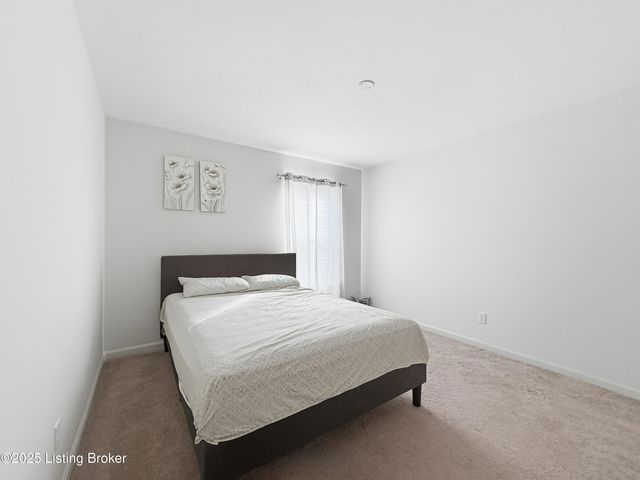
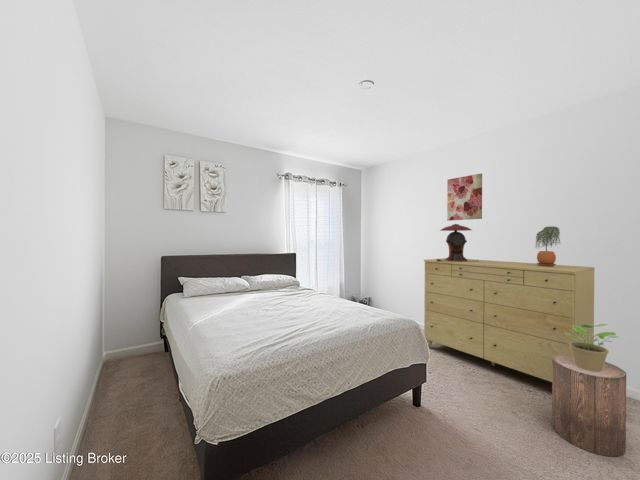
+ table lamp [436,223,479,262]
+ wall art [446,173,483,222]
+ potted plant [535,225,561,267]
+ stool [551,354,627,458]
+ dresser [423,257,596,383]
+ potted plant [565,323,619,372]
